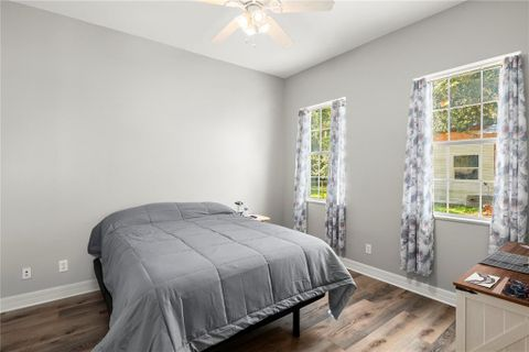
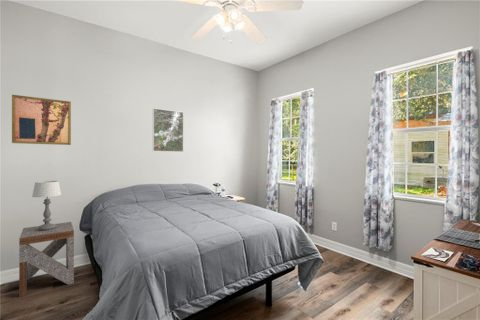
+ wall art [11,94,72,146]
+ side table [18,221,75,298]
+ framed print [152,107,185,153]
+ table lamp [31,180,62,231]
